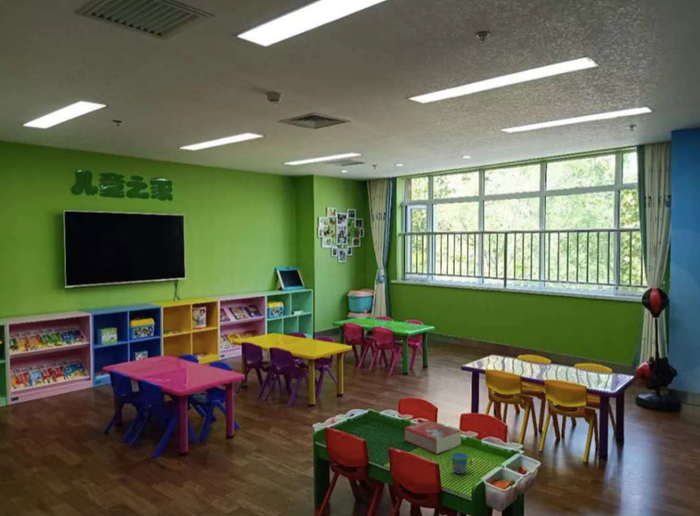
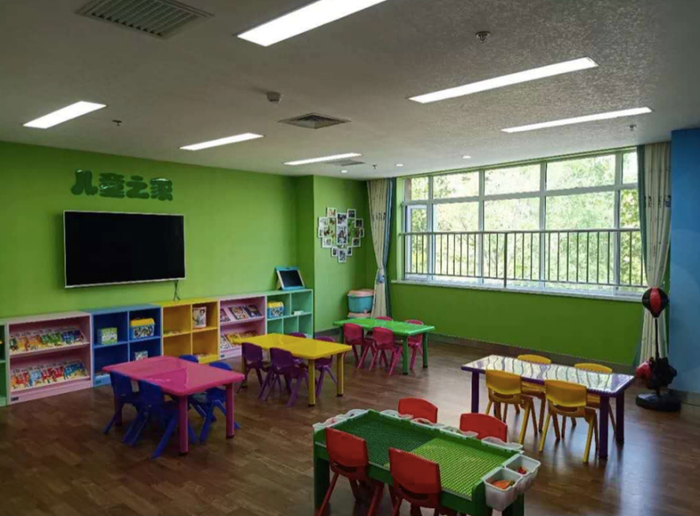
- snack cup [446,451,473,475]
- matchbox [404,419,462,455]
